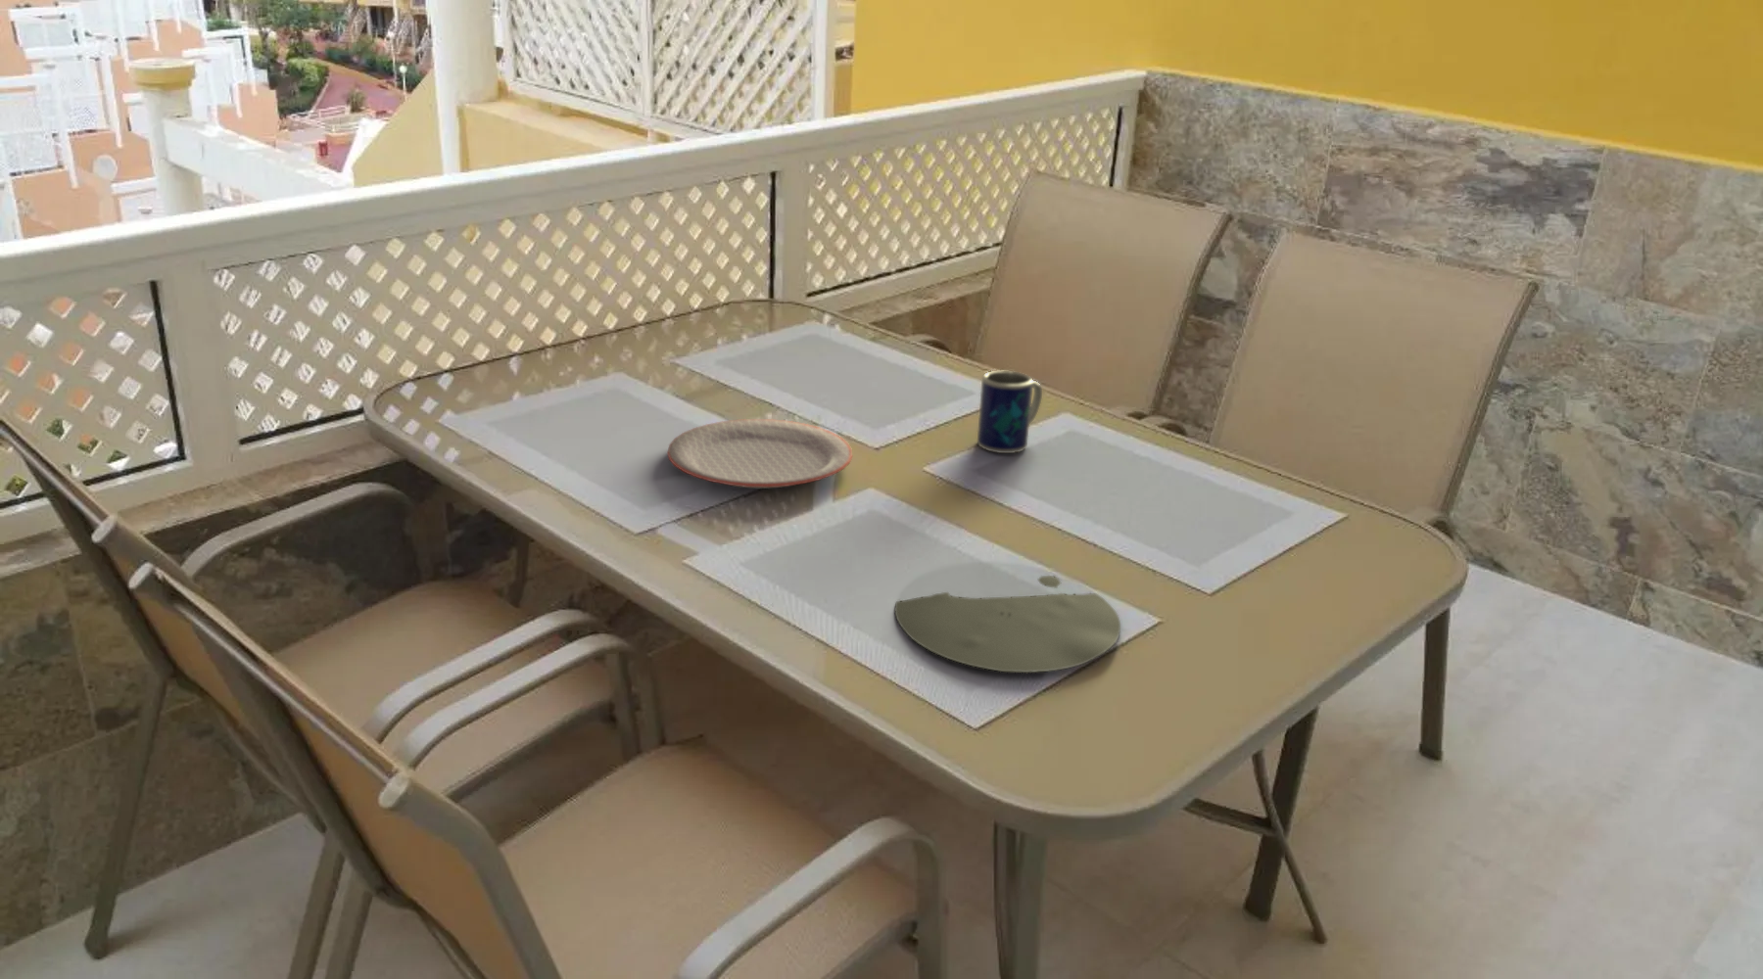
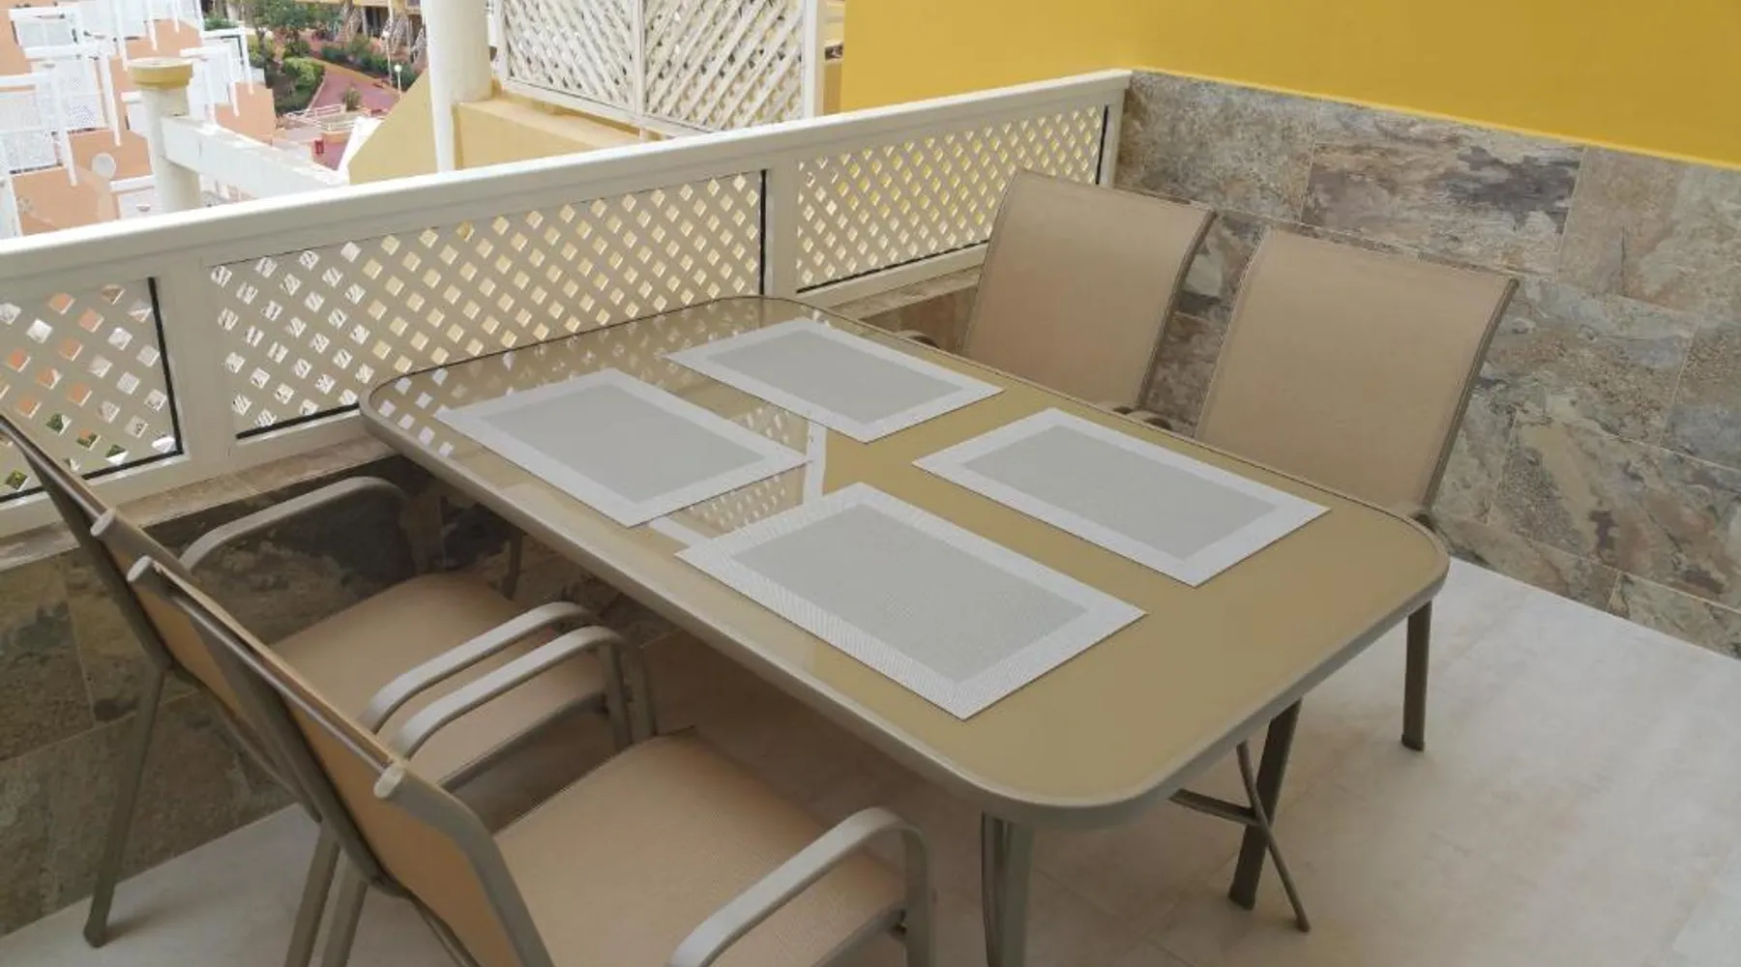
- plate [895,575,1121,674]
- mug [977,370,1043,455]
- plate [666,418,853,488]
